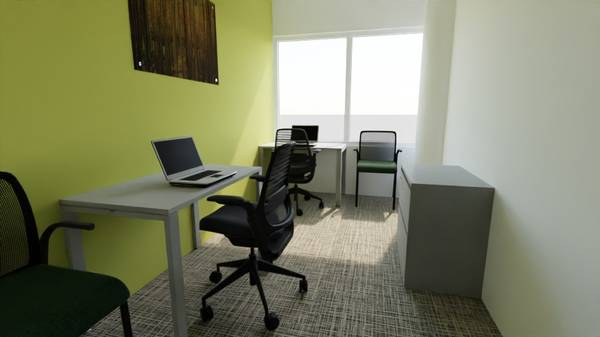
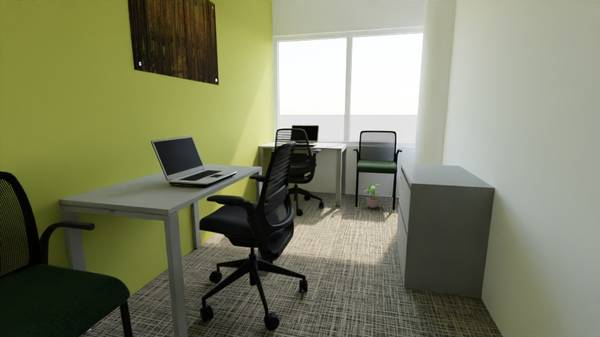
+ potted plant [363,183,386,209]
